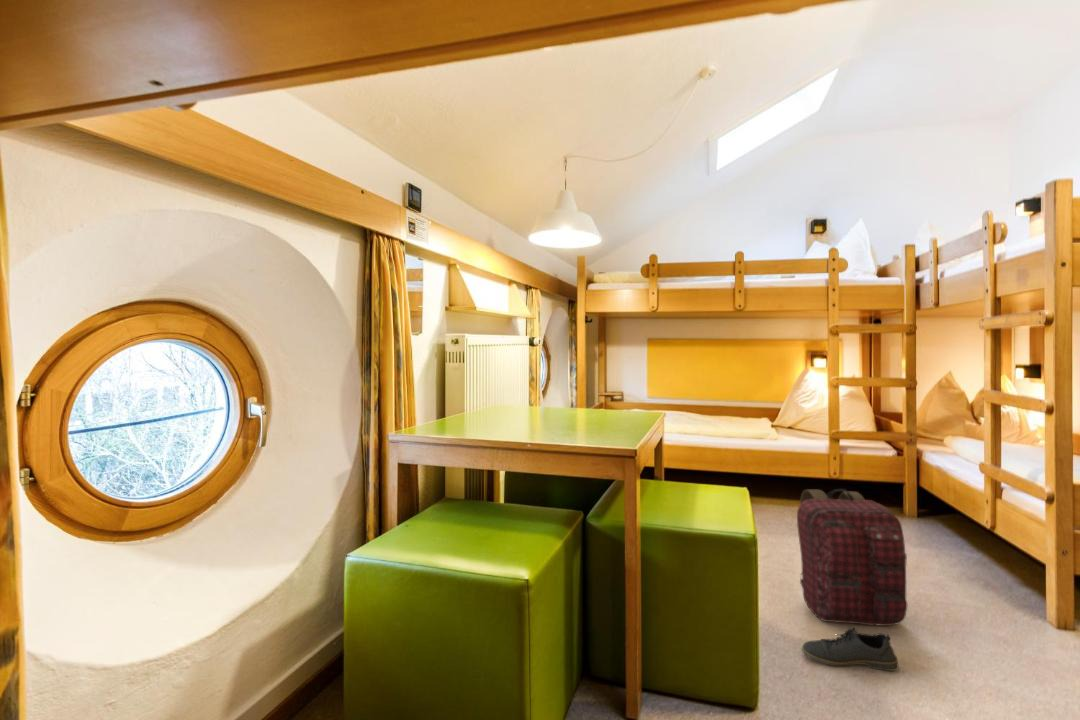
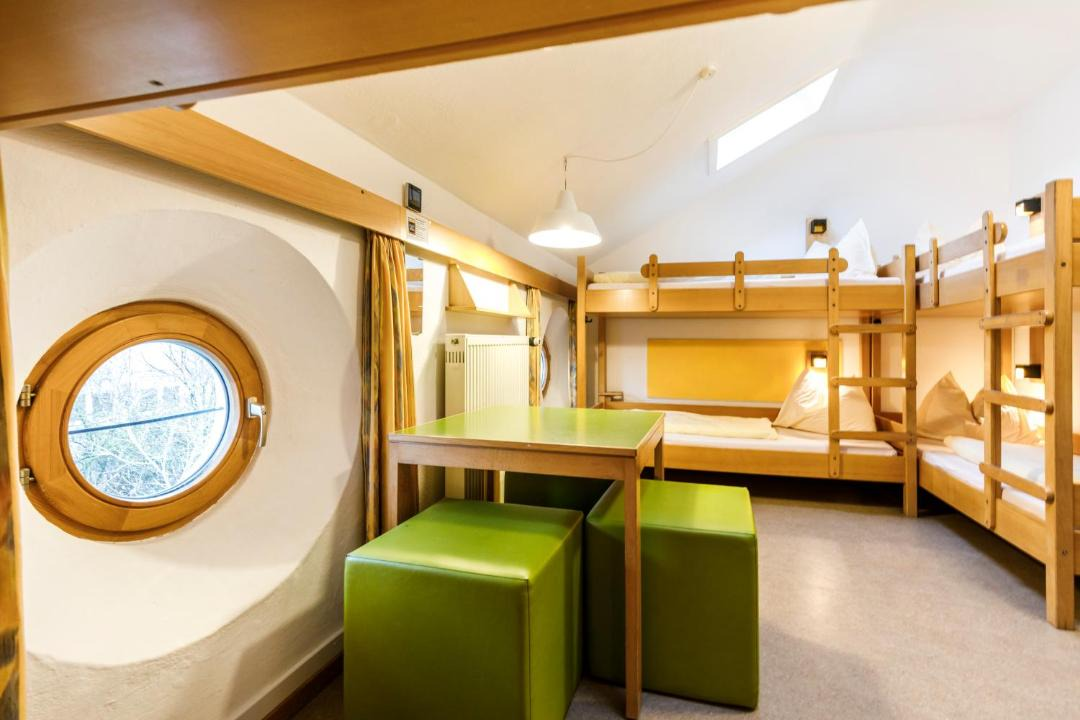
- backpack [796,488,908,627]
- shoe [801,626,900,672]
